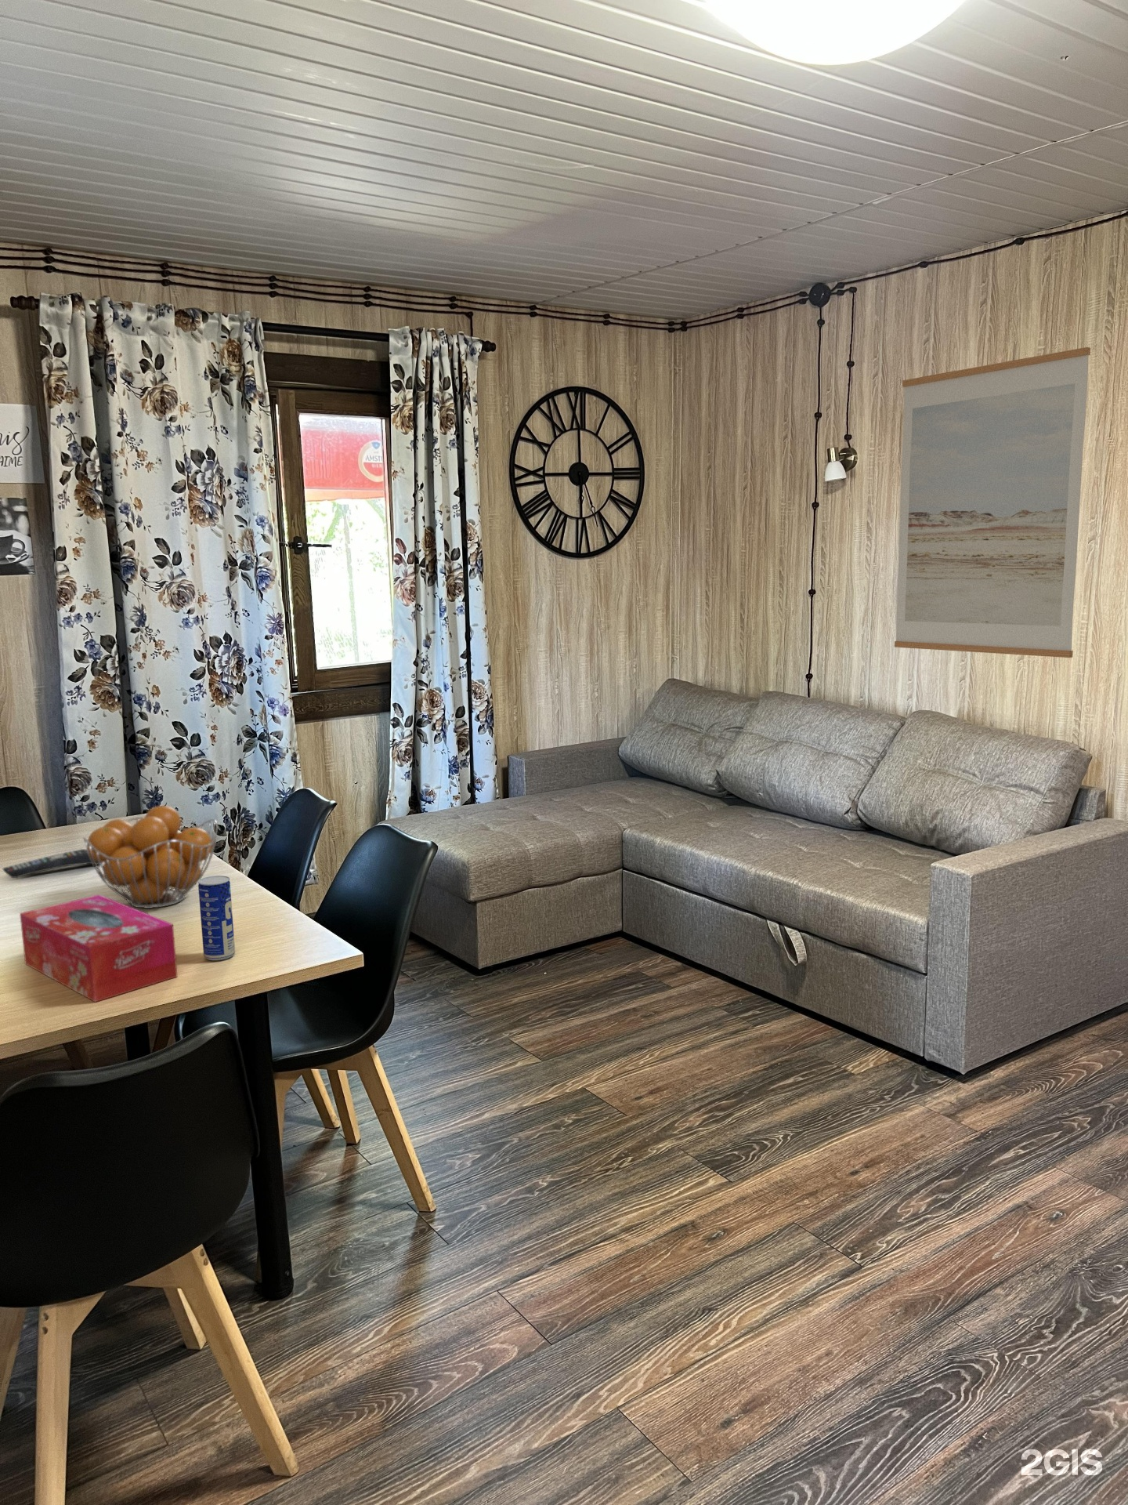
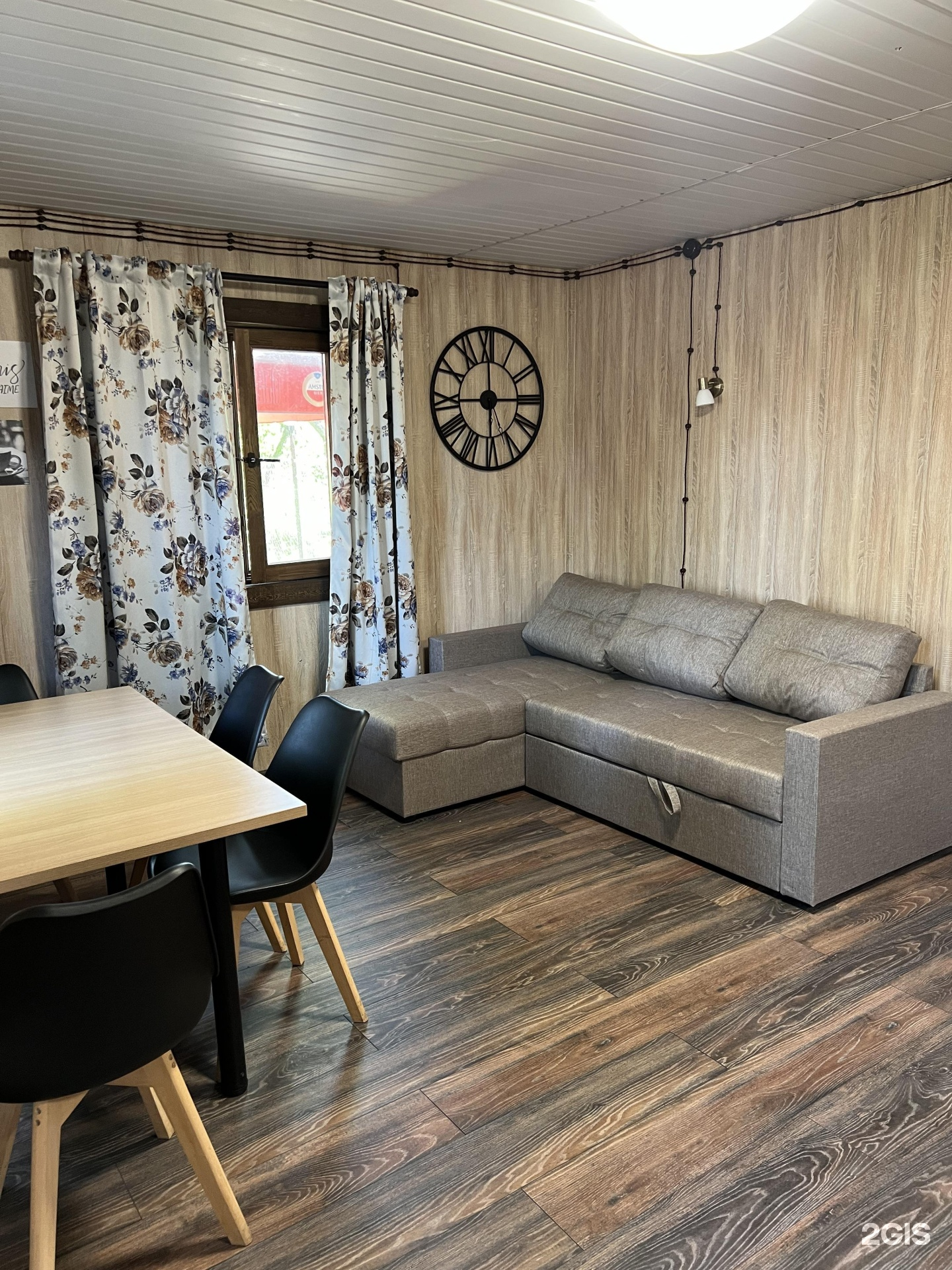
- fruit basket [82,805,218,909]
- tissue box [19,894,178,1004]
- wall art [893,346,1091,659]
- beverage can [198,875,236,961]
- remote control [2,848,103,878]
